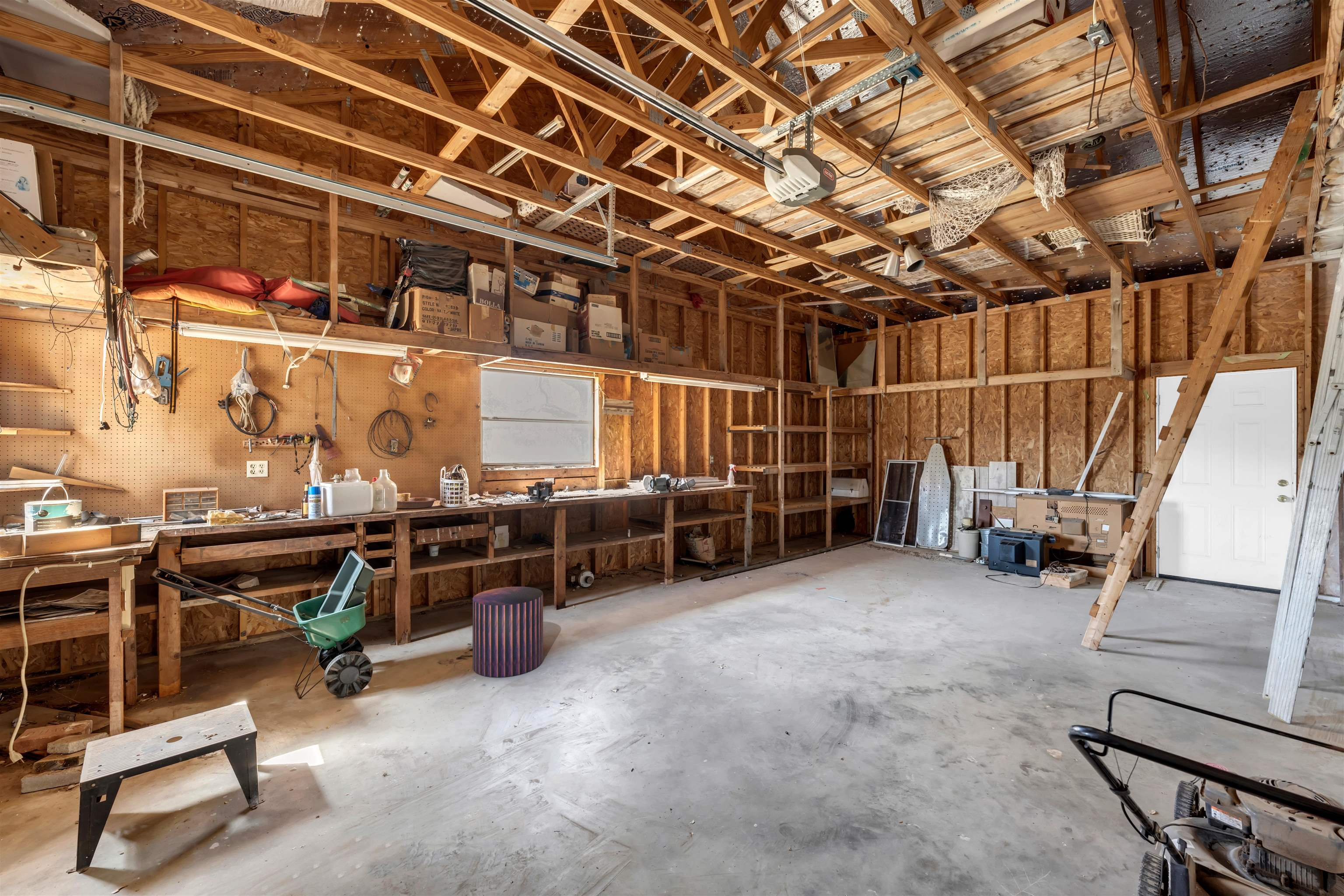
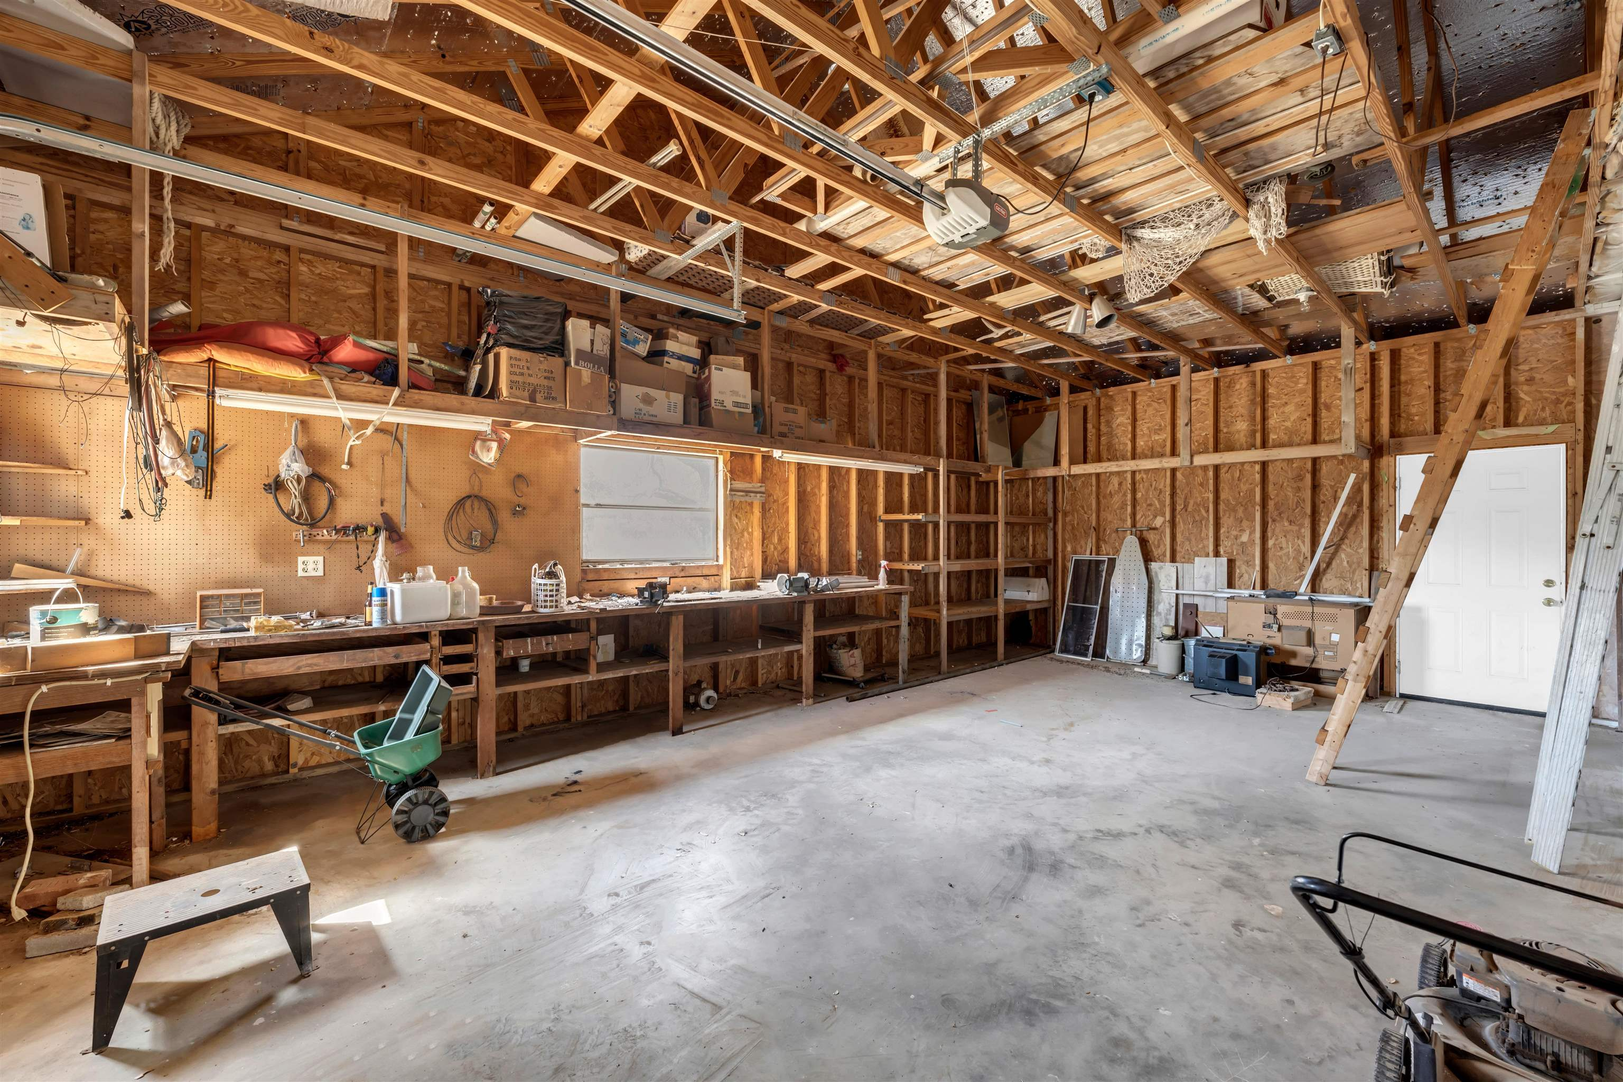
- stool [472,586,543,678]
